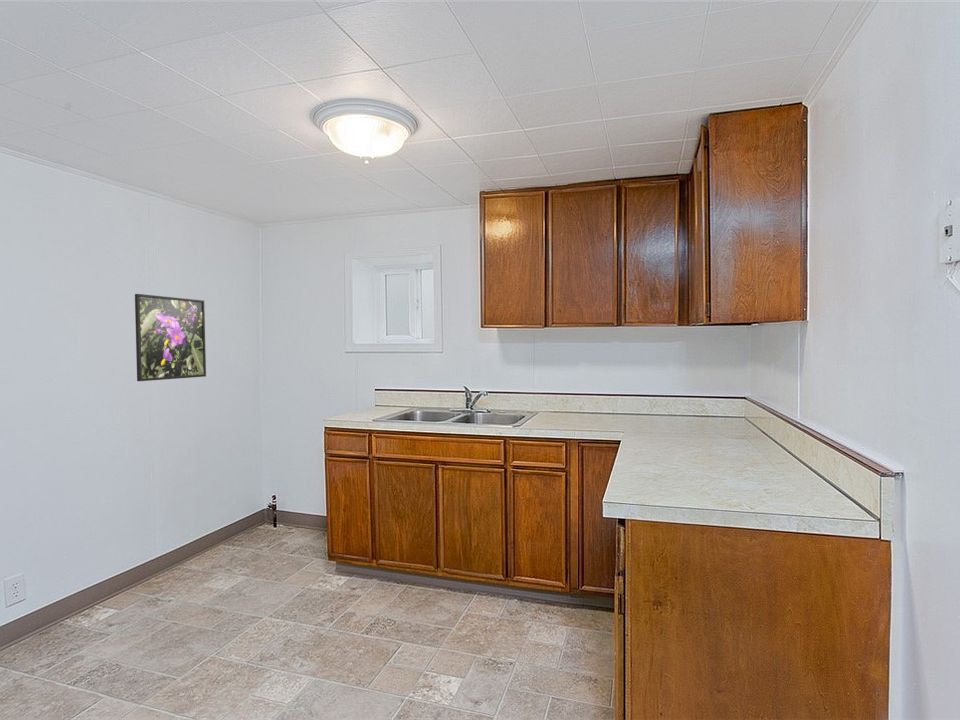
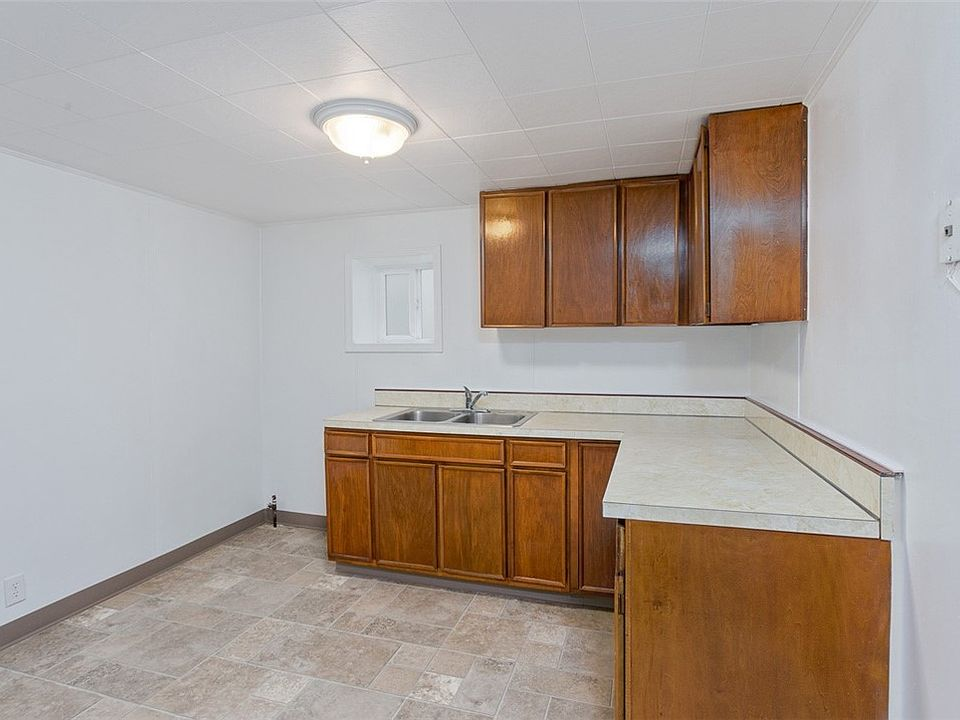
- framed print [134,293,207,382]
